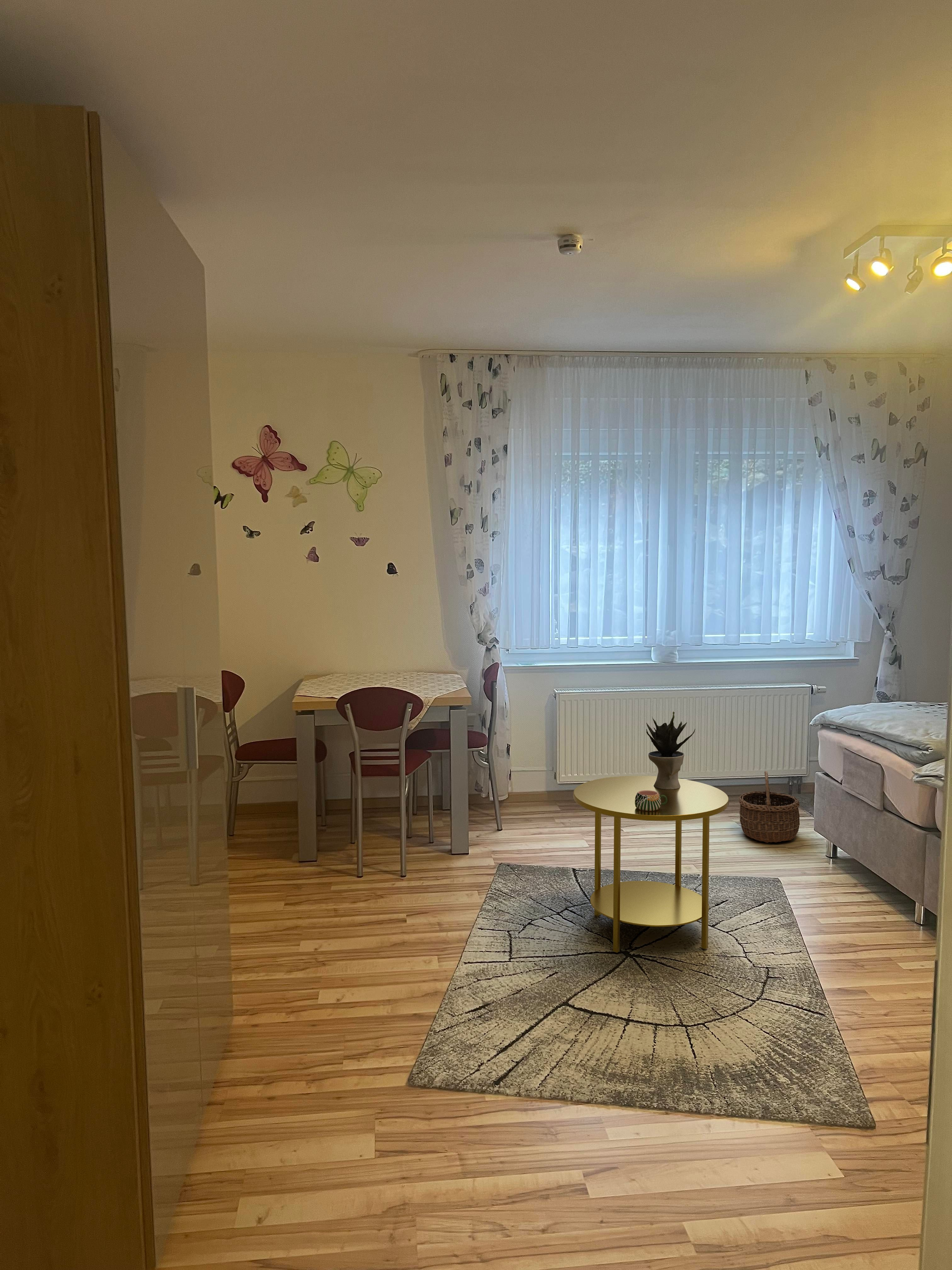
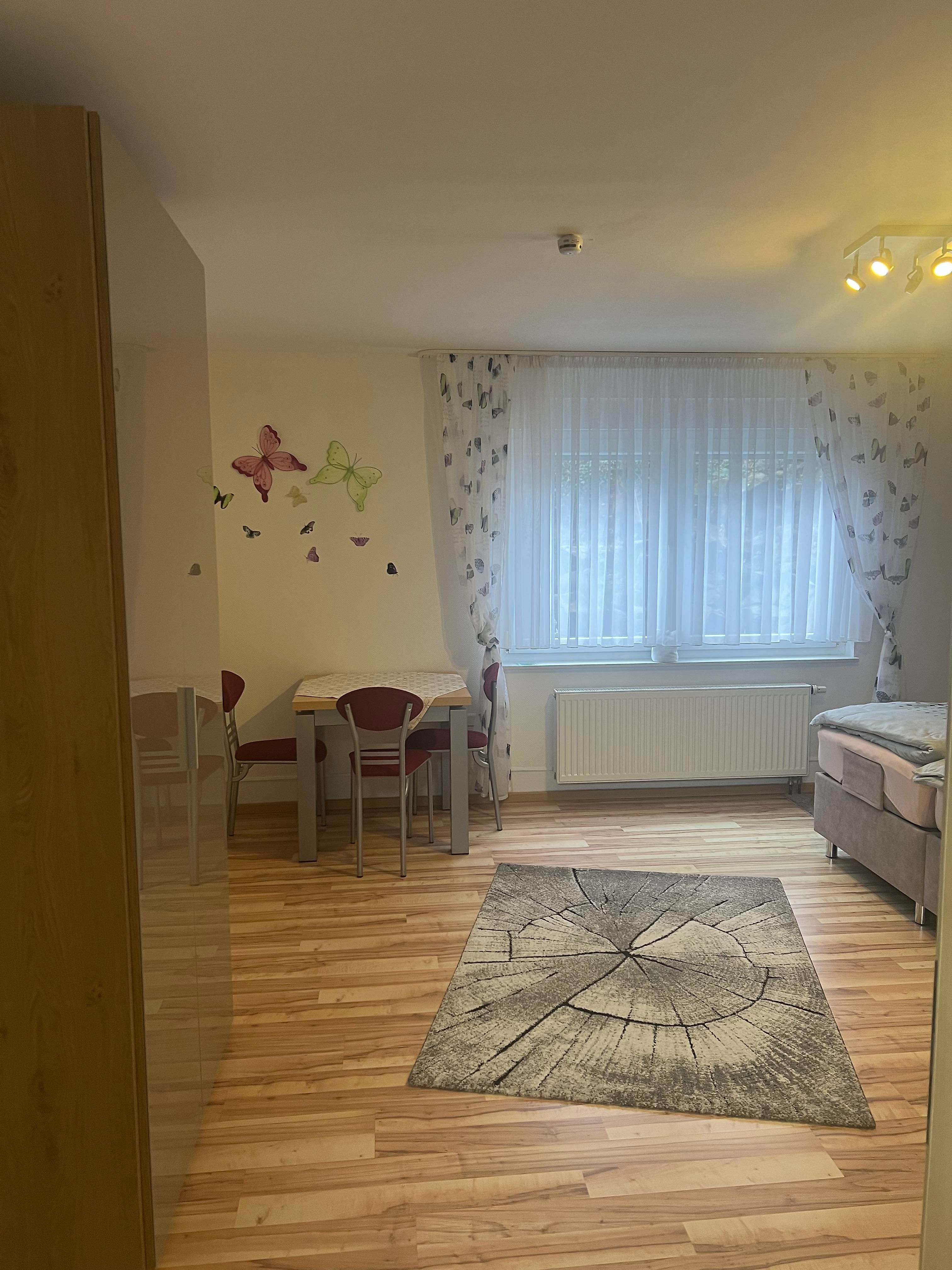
- potted plant [646,711,695,789]
- wicker basket [738,771,800,843]
- mug [635,790,667,811]
- side table [573,775,729,953]
